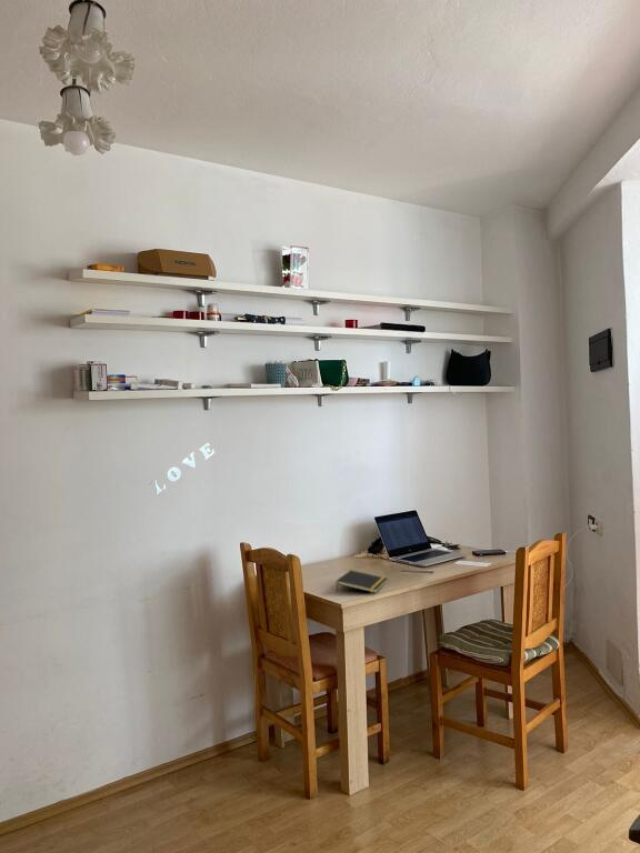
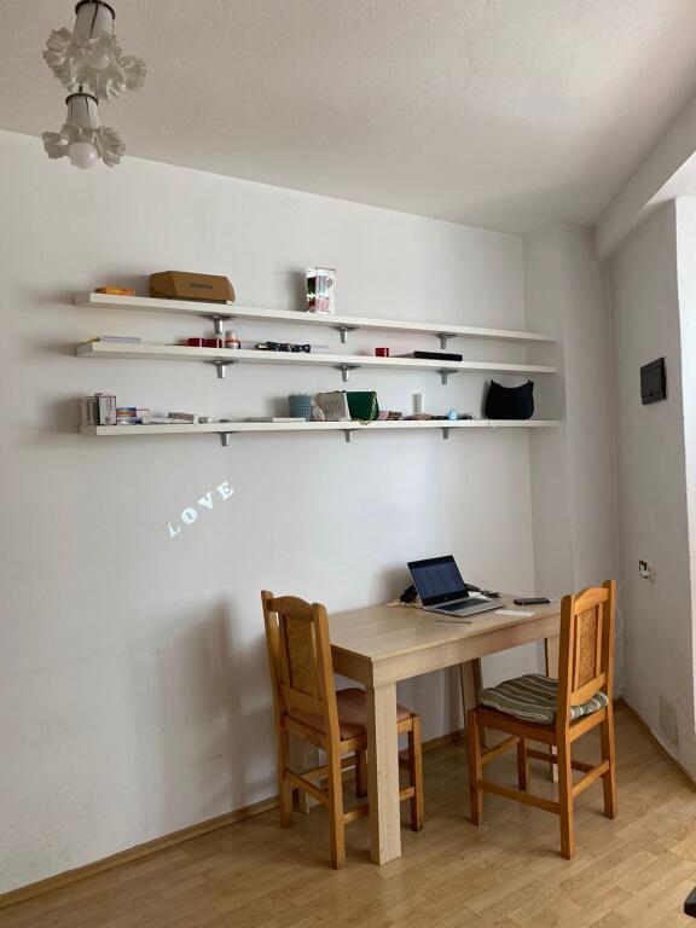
- notepad [334,569,389,594]
